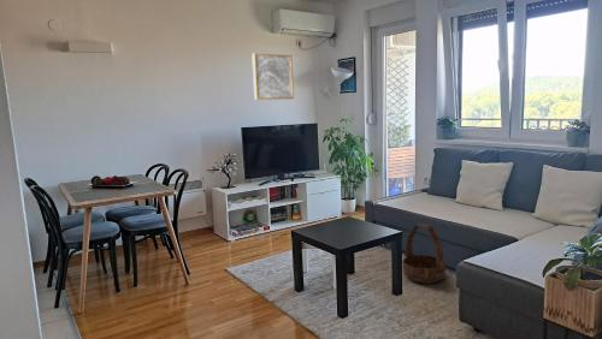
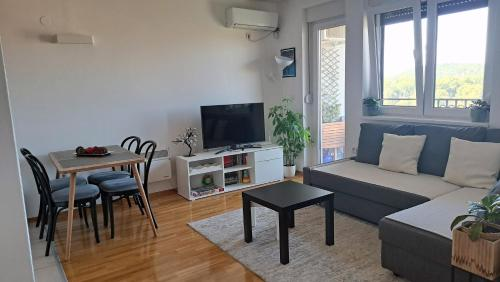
- basket [401,222,447,285]
- wall art [250,53,295,101]
